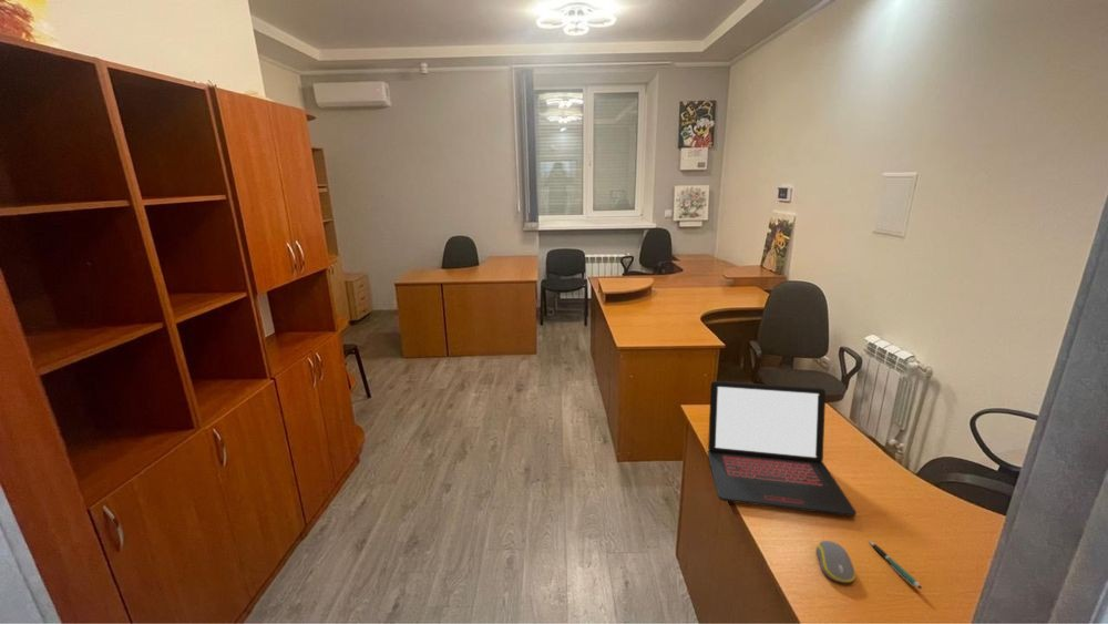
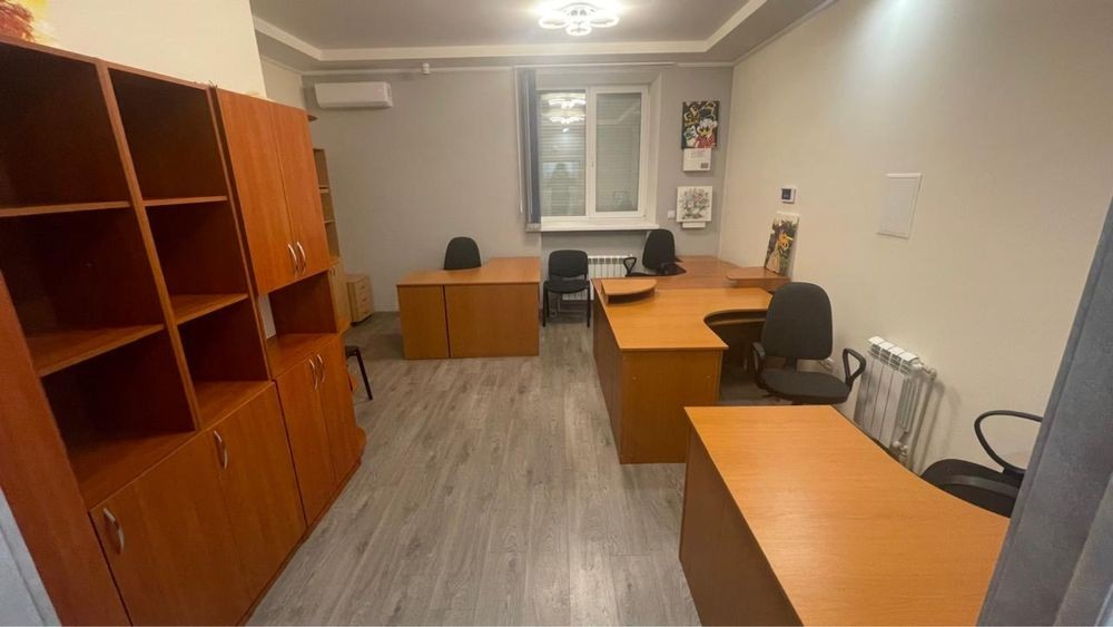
- computer mouse [815,540,856,584]
- pen [869,540,923,590]
- laptop [707,380,858,518]
